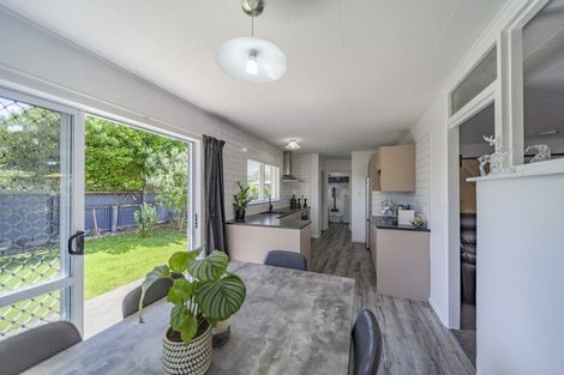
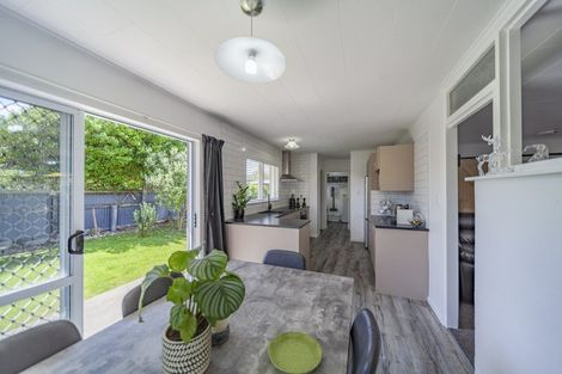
+ saucer [267,330,323,374]
